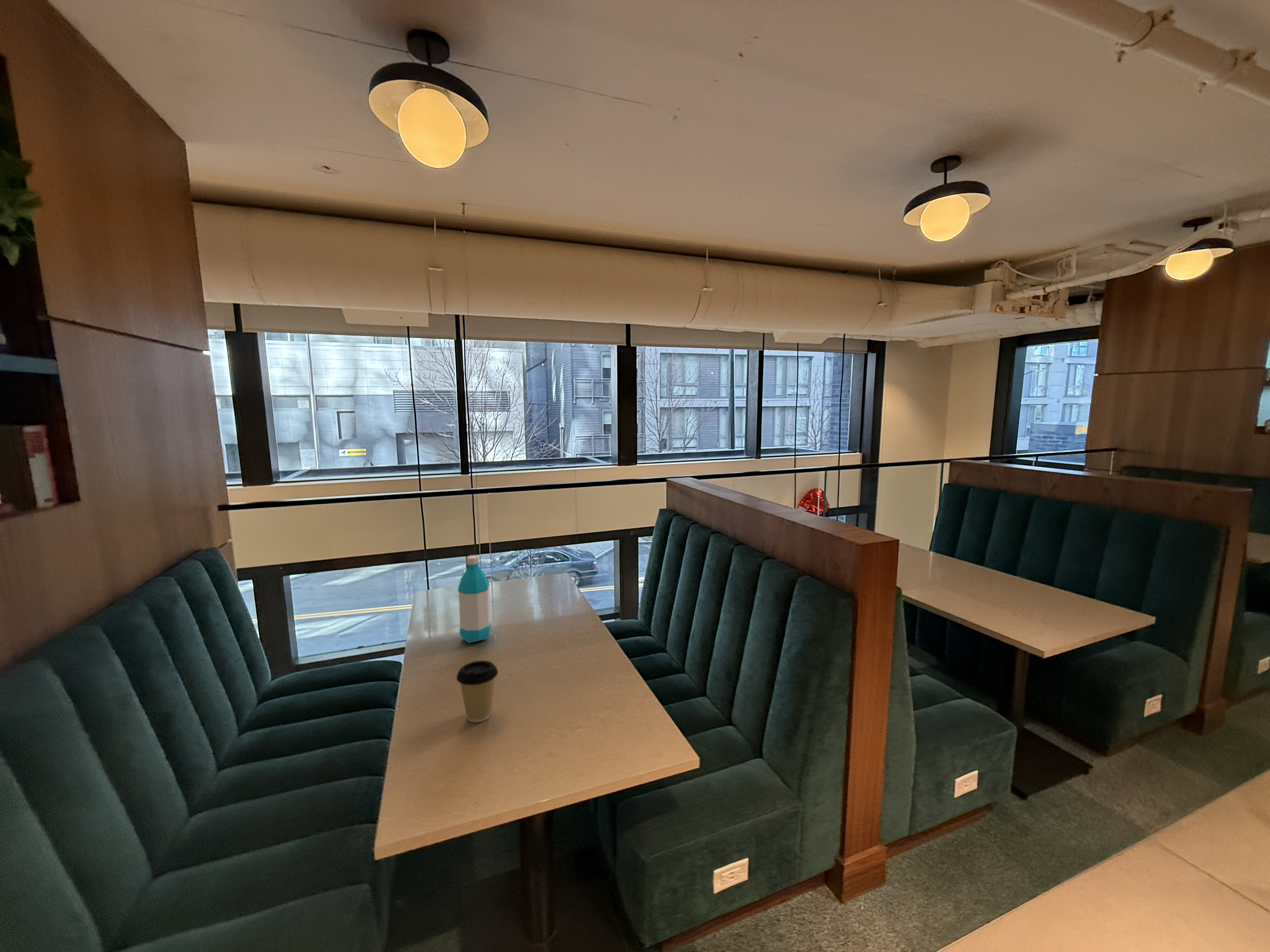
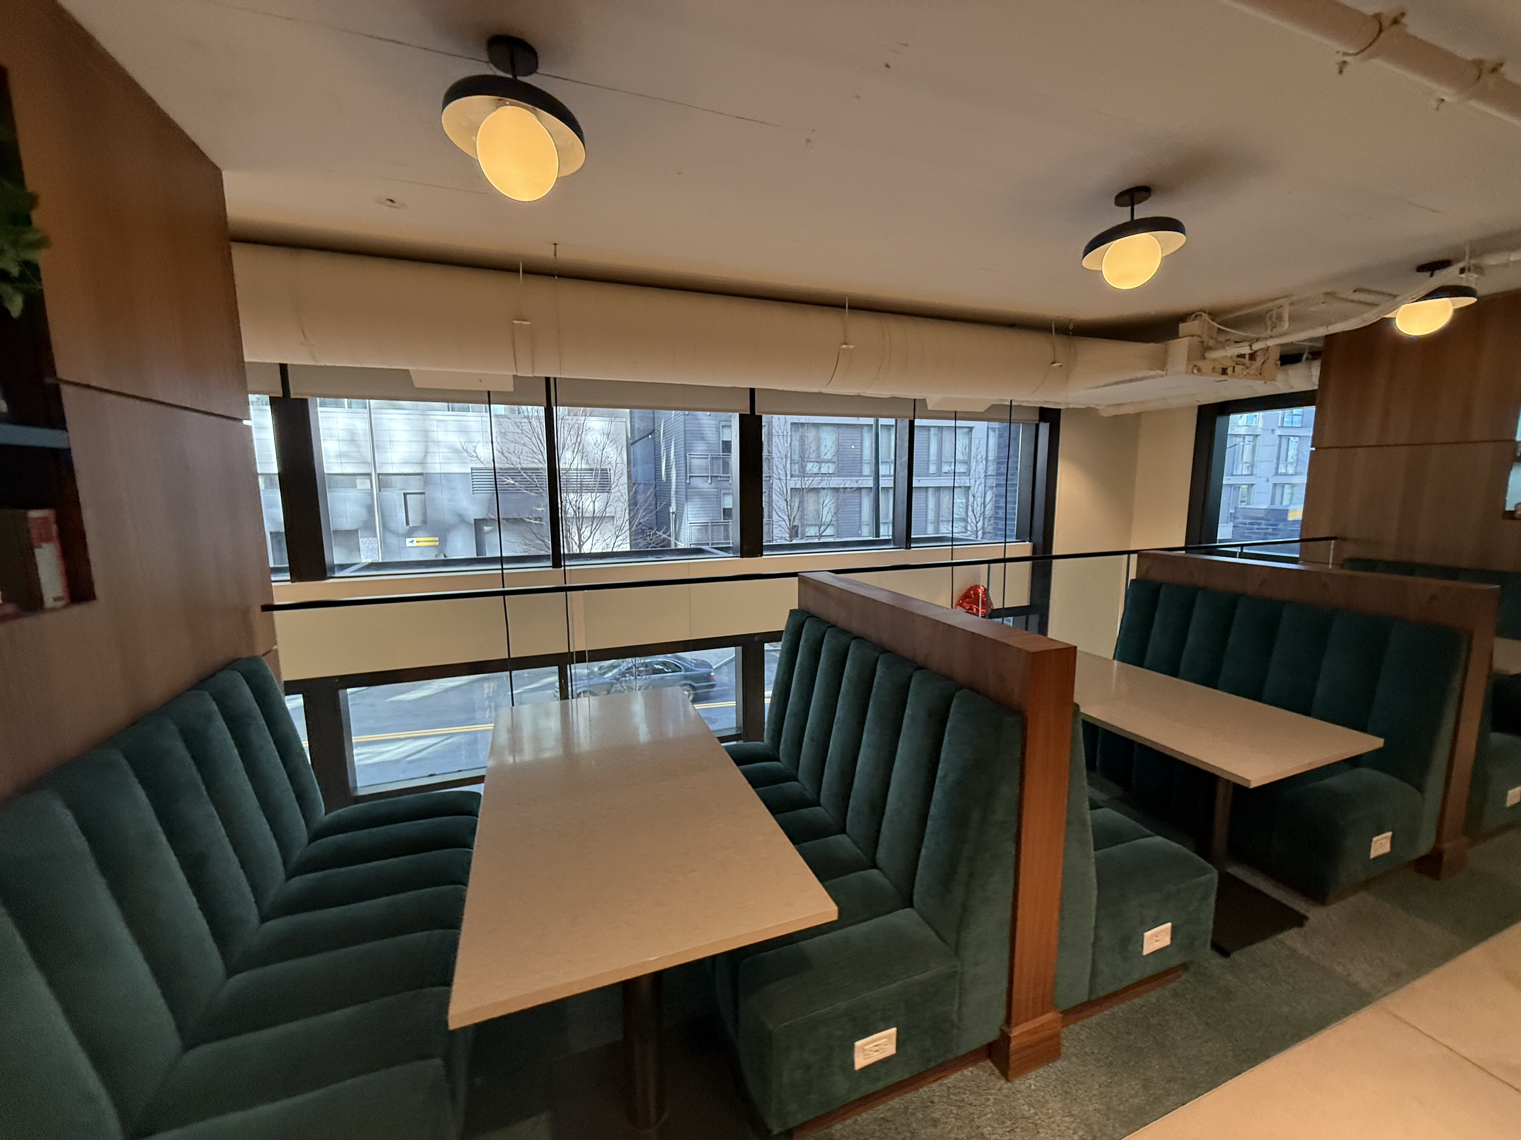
- water bottle [457,555,492,643]
- coffee cup [456,660,498,722]
